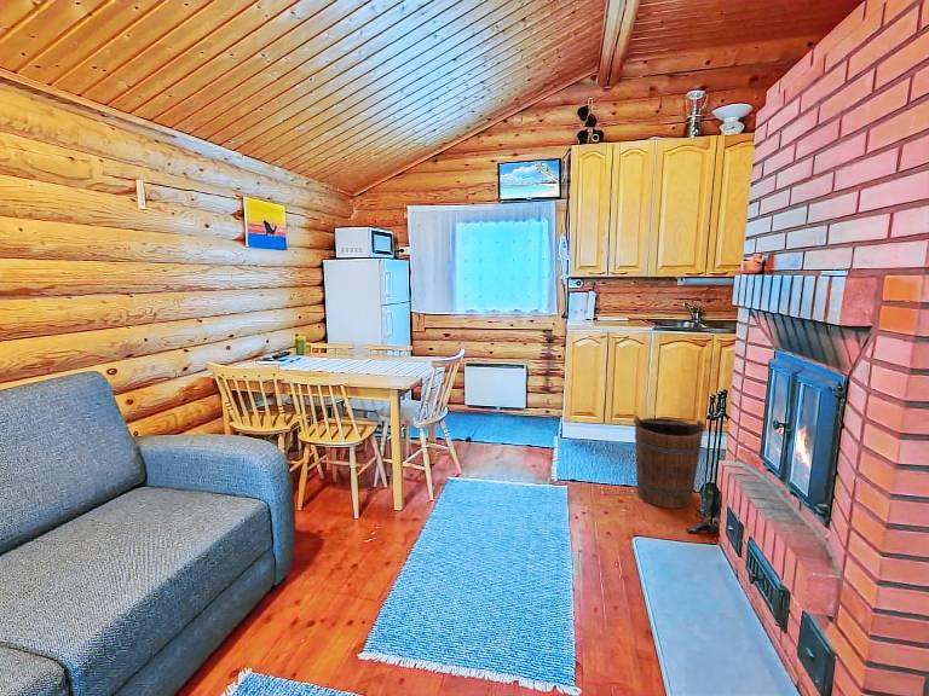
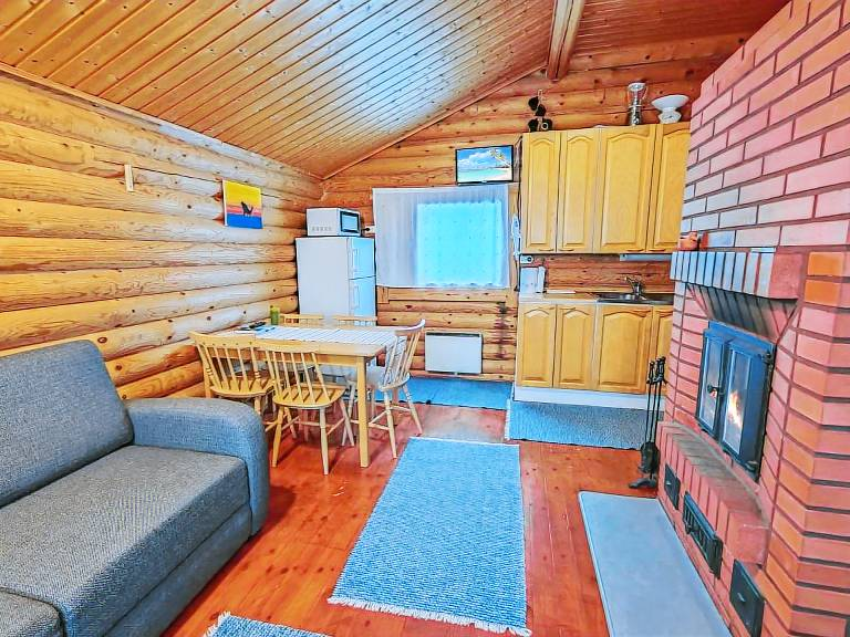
- wooden bucket [633,416,706,510]
